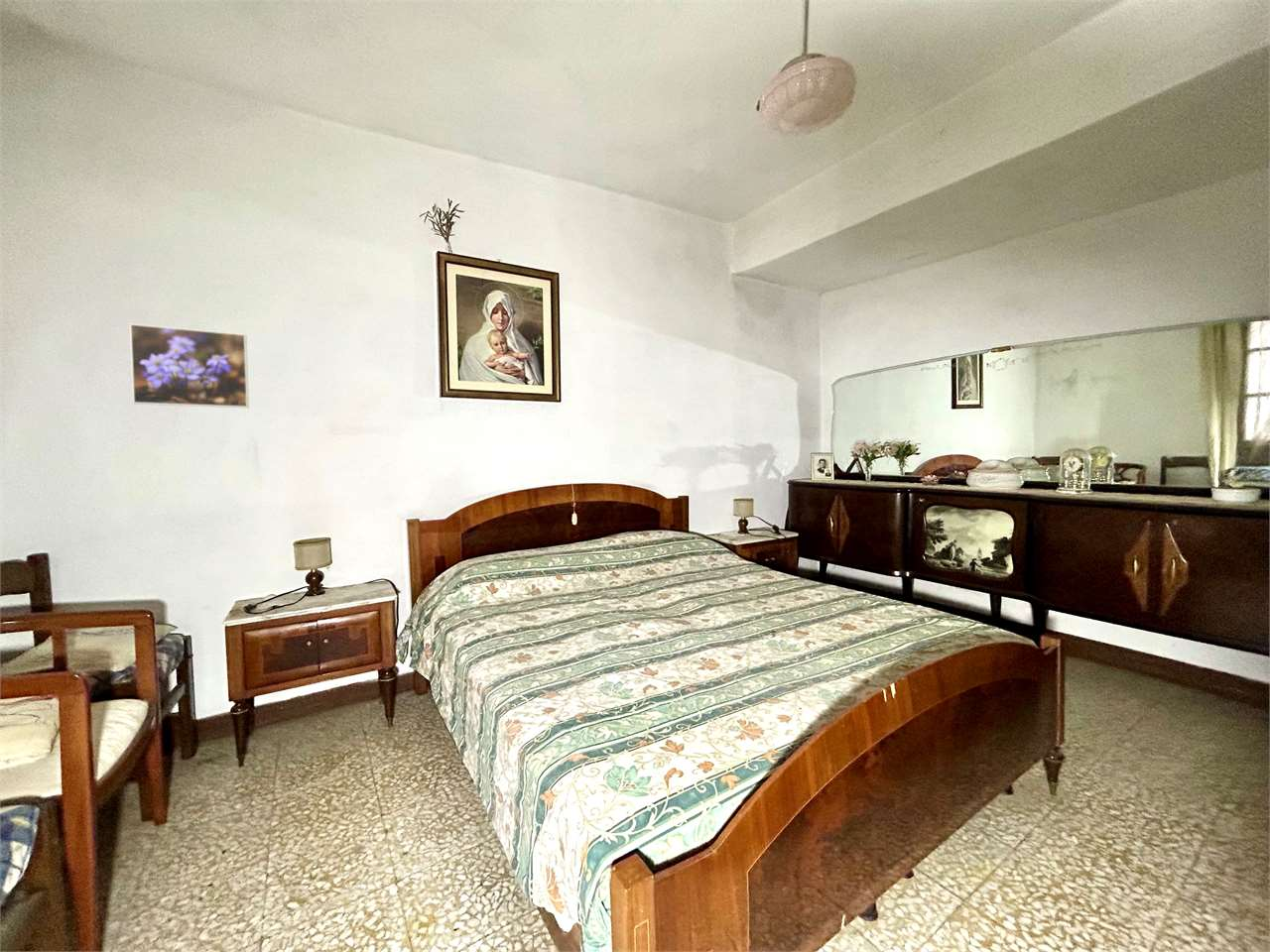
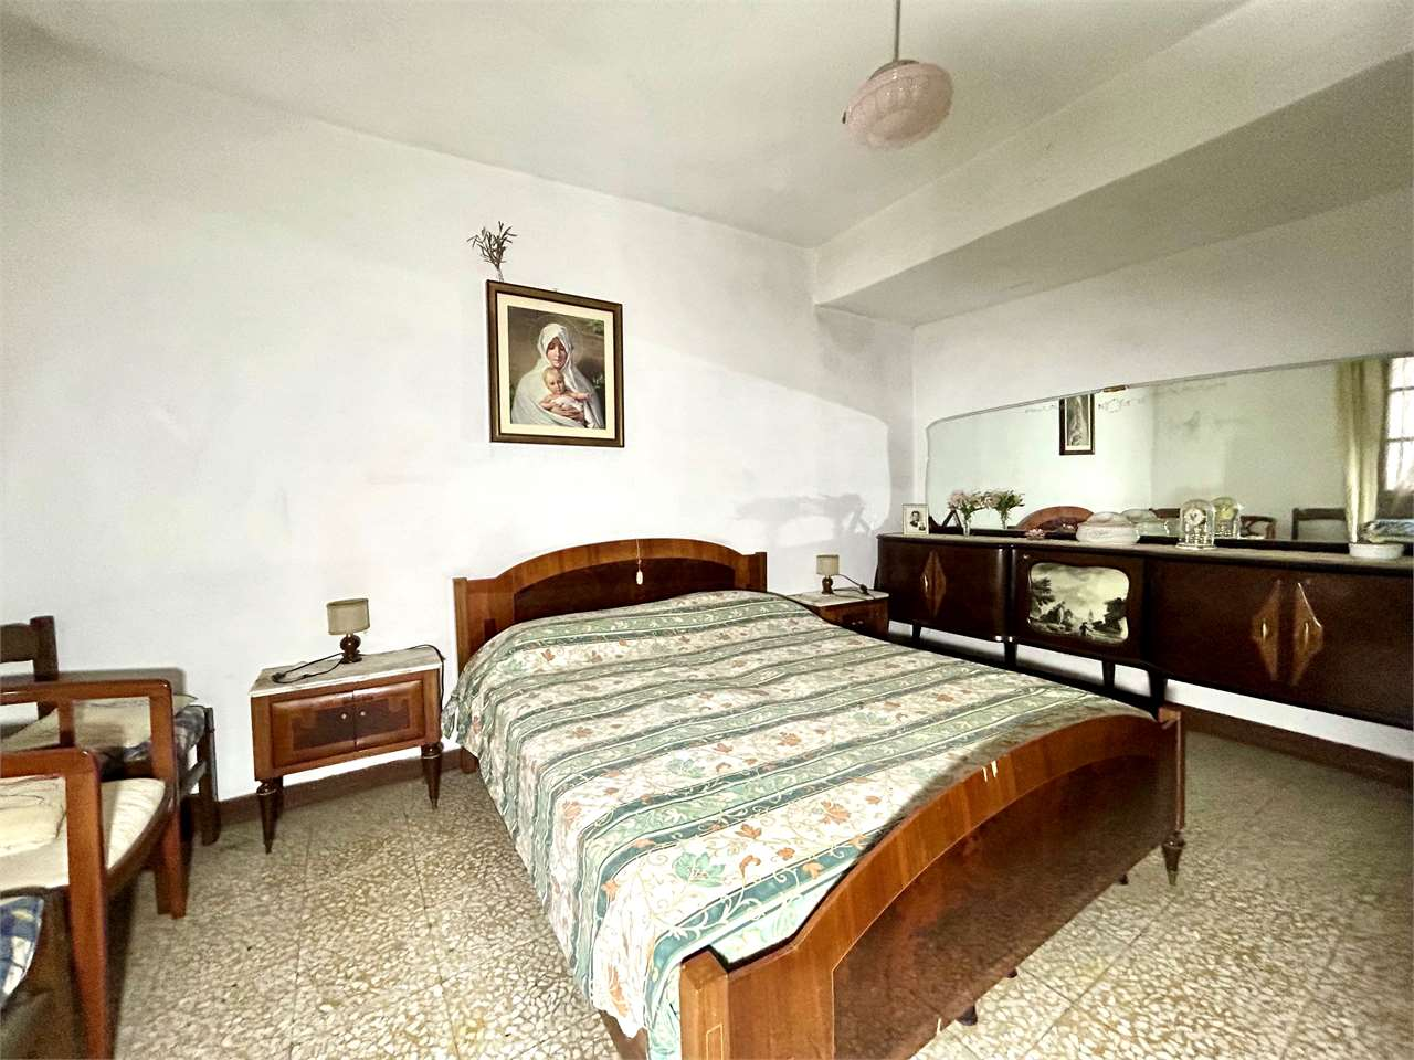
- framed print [129,322,250,409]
